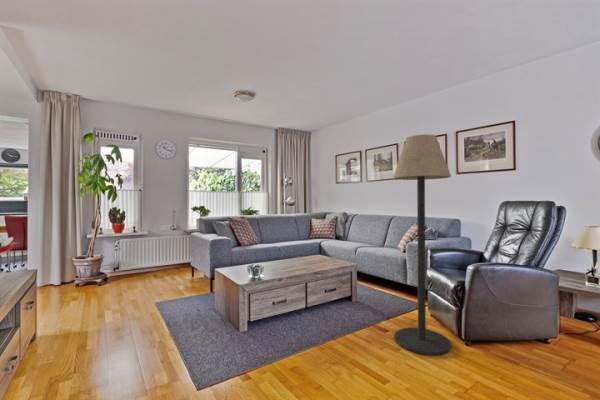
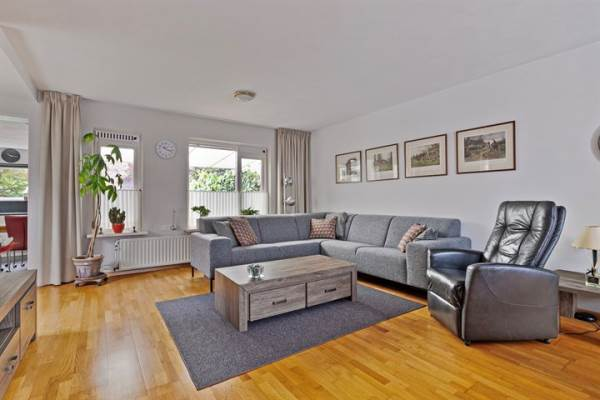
- floor lamp [392,134,452,356]
